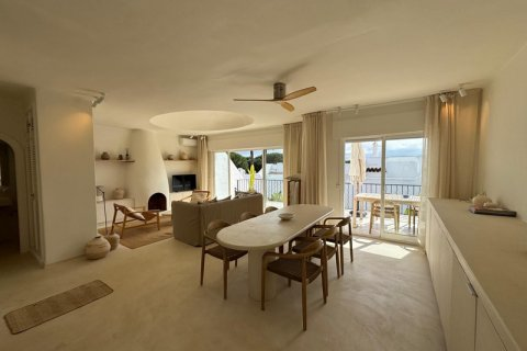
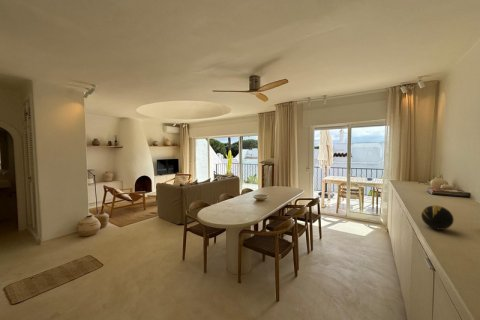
+ decorative orb [420,205,455,231]
